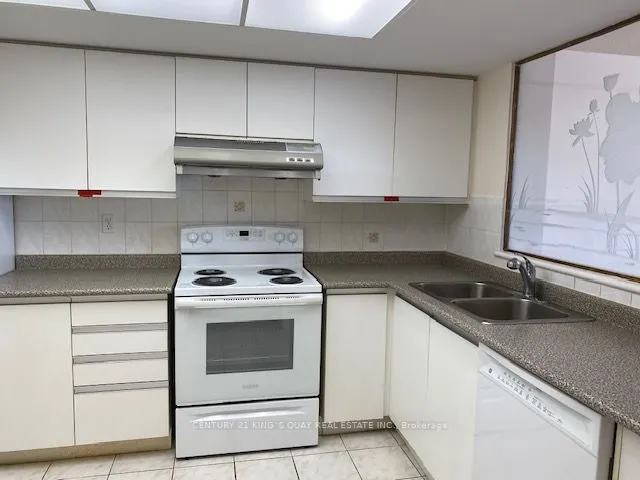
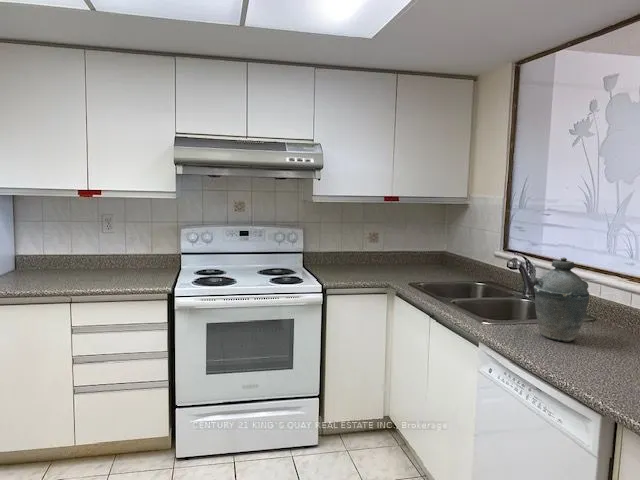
+ kettle [533,256,591,343]
